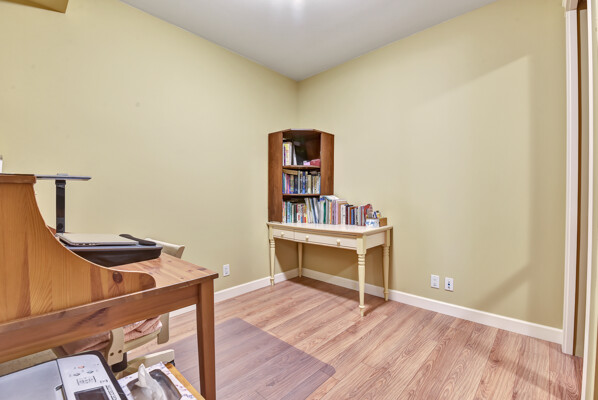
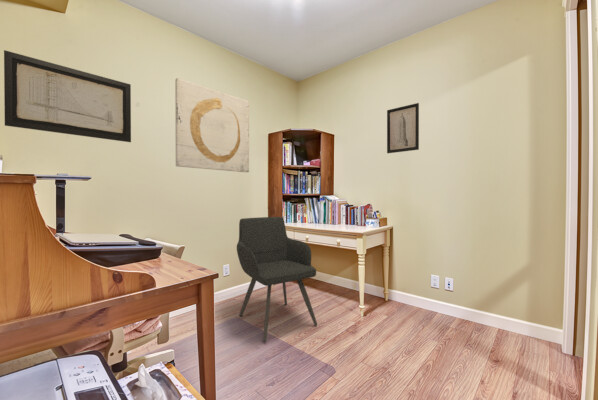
+ wall art [3,49,132,143]
+ armchair [236,216,318,343]
+ wall art [174,77,250,173]
+ wall art [386,102,420,154]
